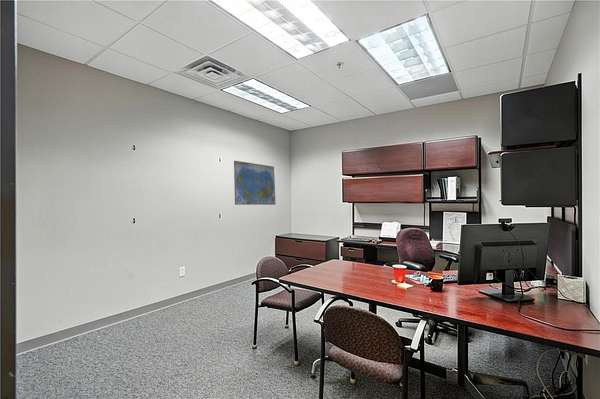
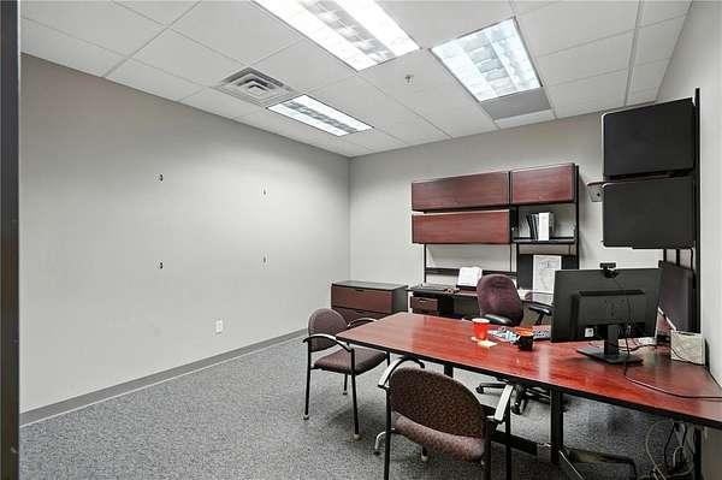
- world map [233,160,277,206]
